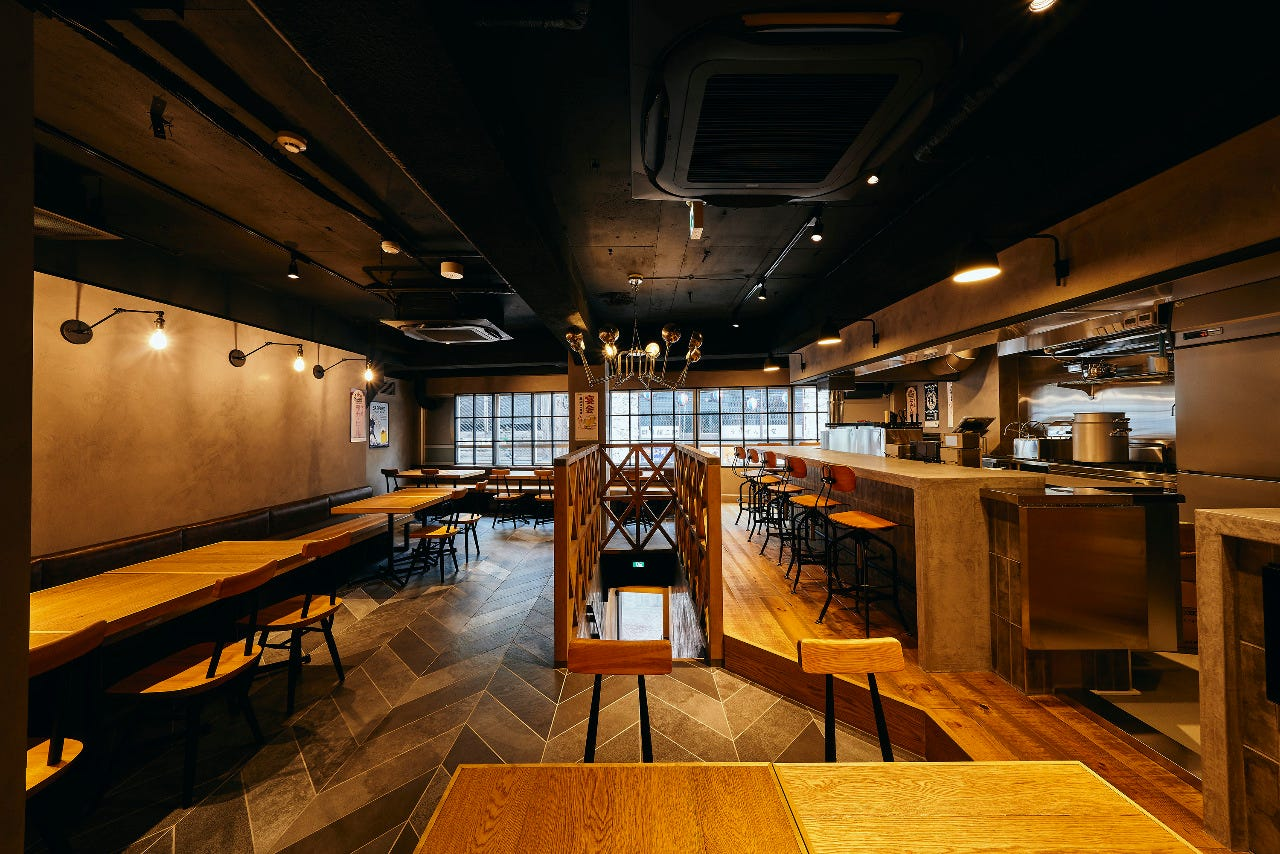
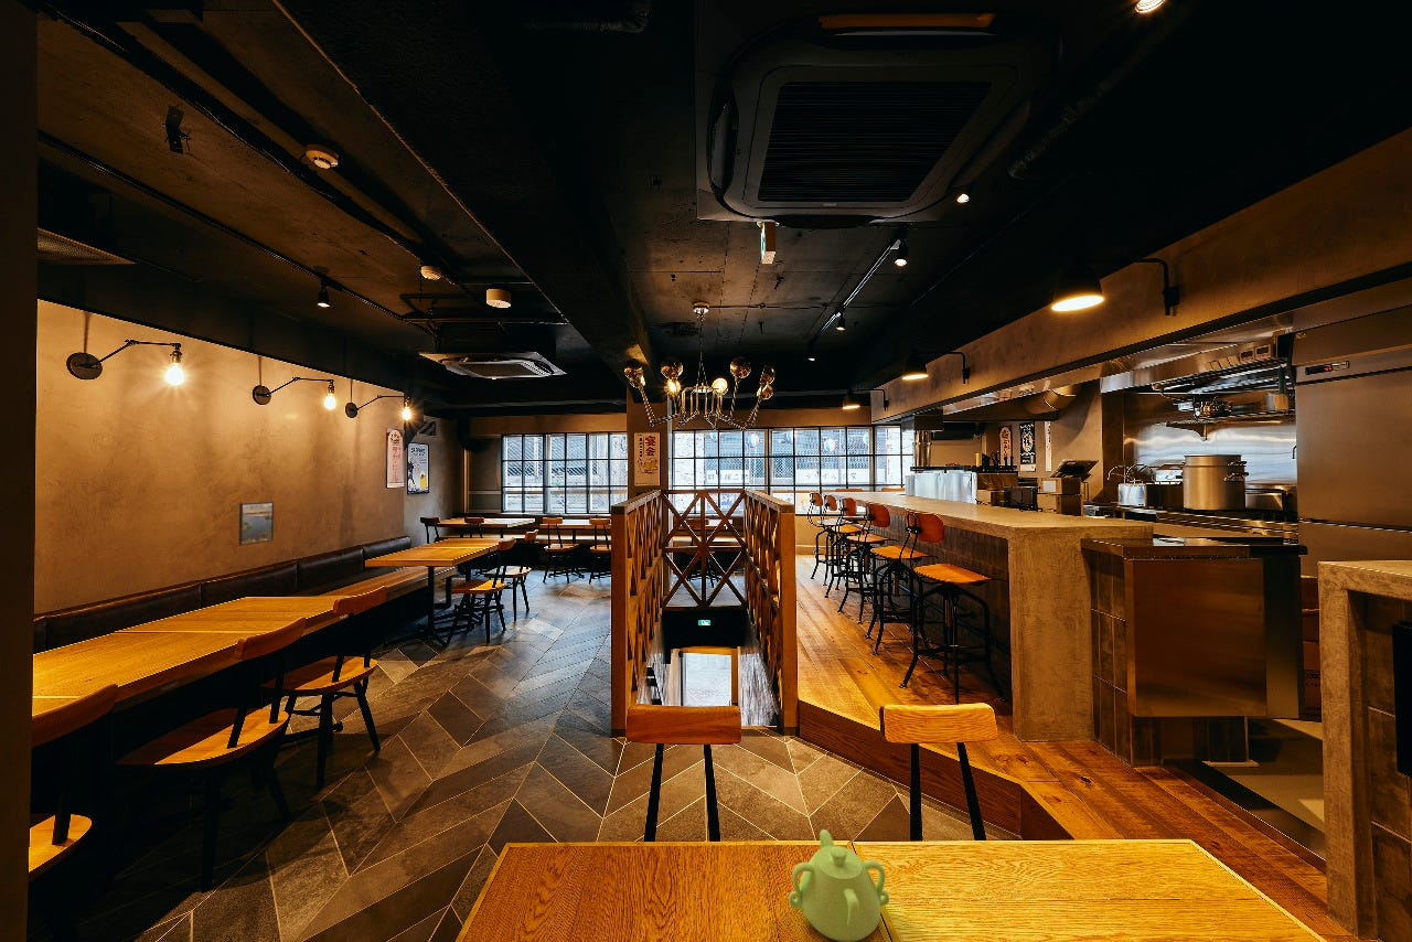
+ teapot [788,828,890,942]
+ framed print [238,501,275,547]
